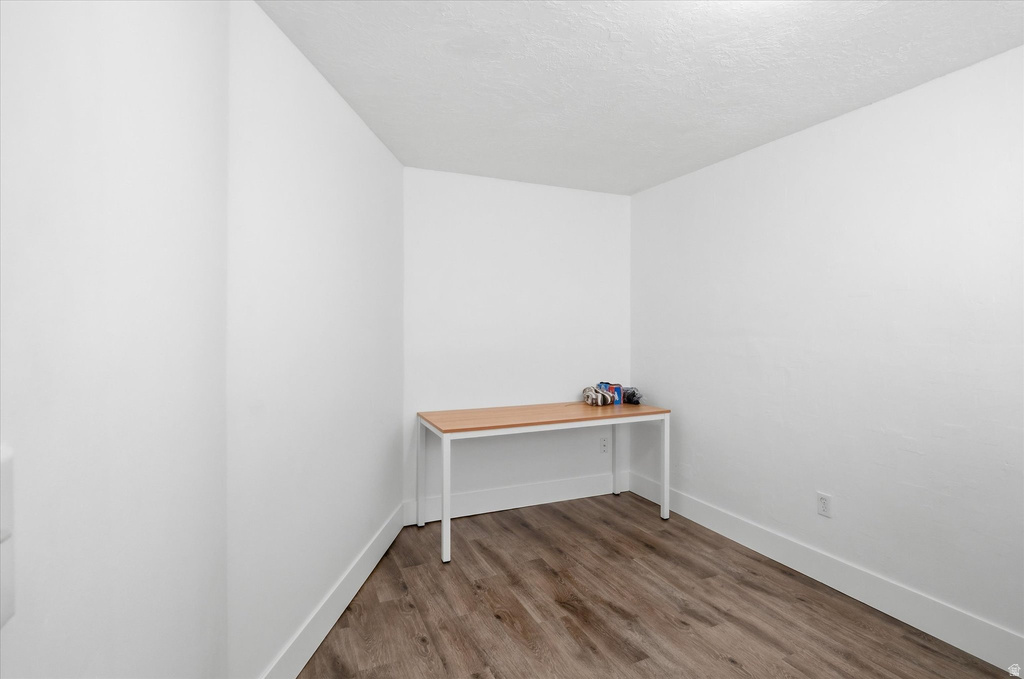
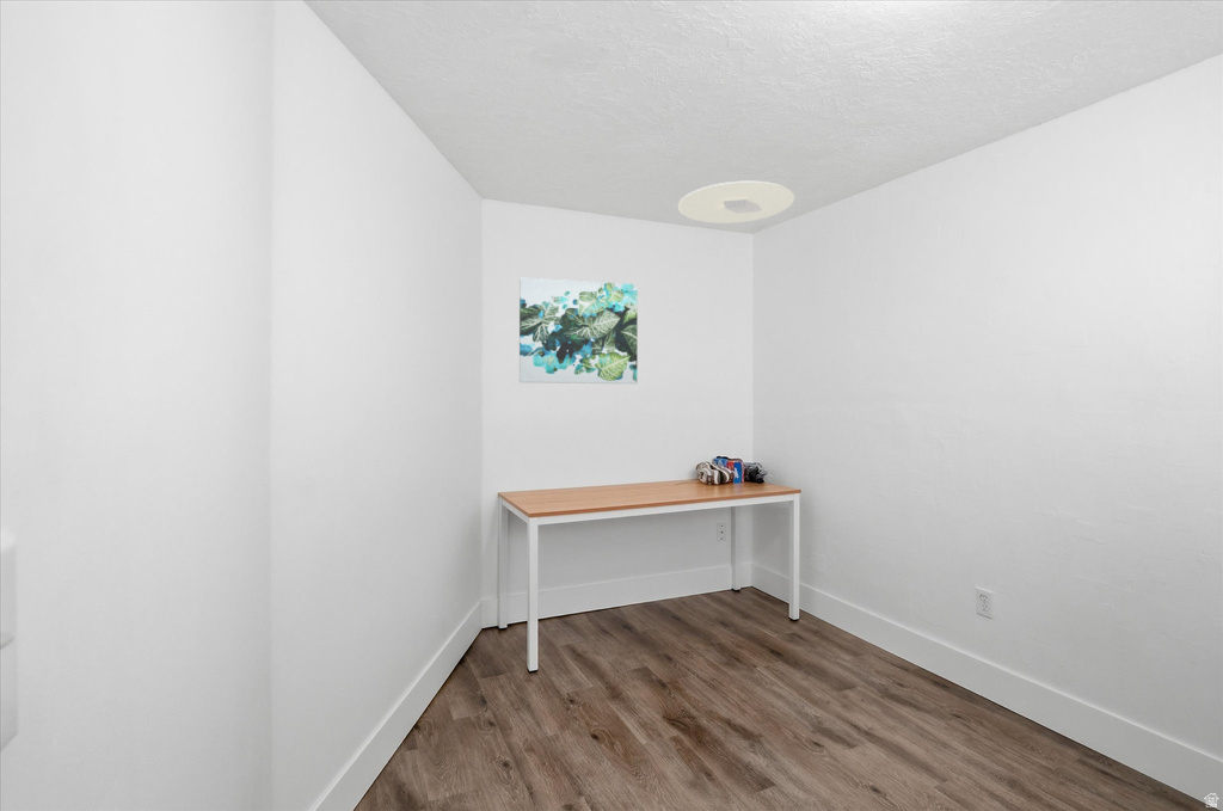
+ wall art [518,277,639,385]
+ ceiling light [677,180,795,225]
